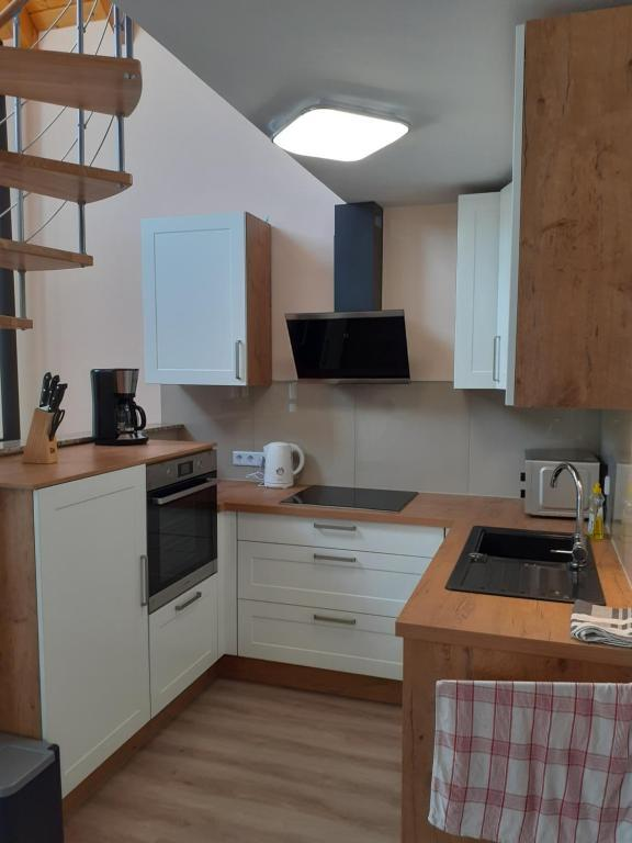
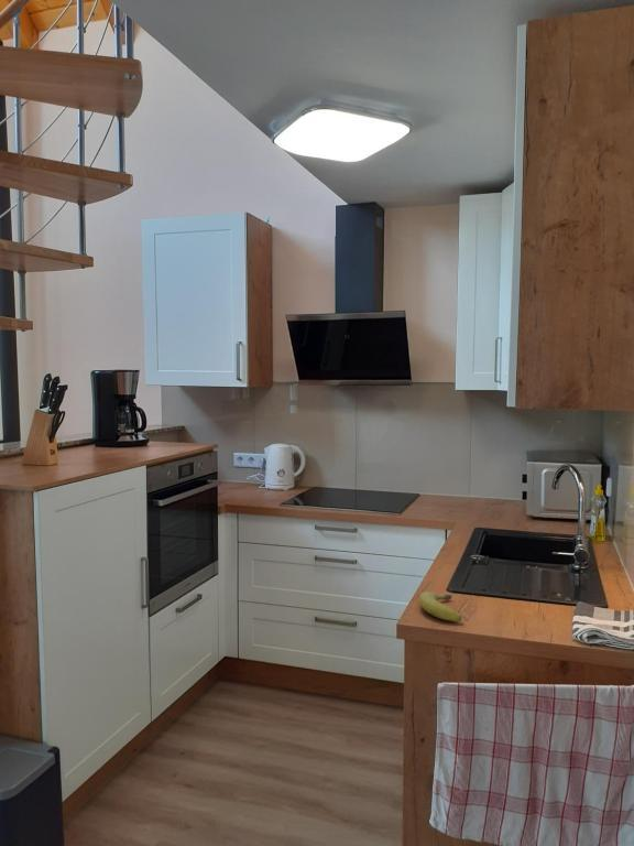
+ fruit [417,590,463,622]
